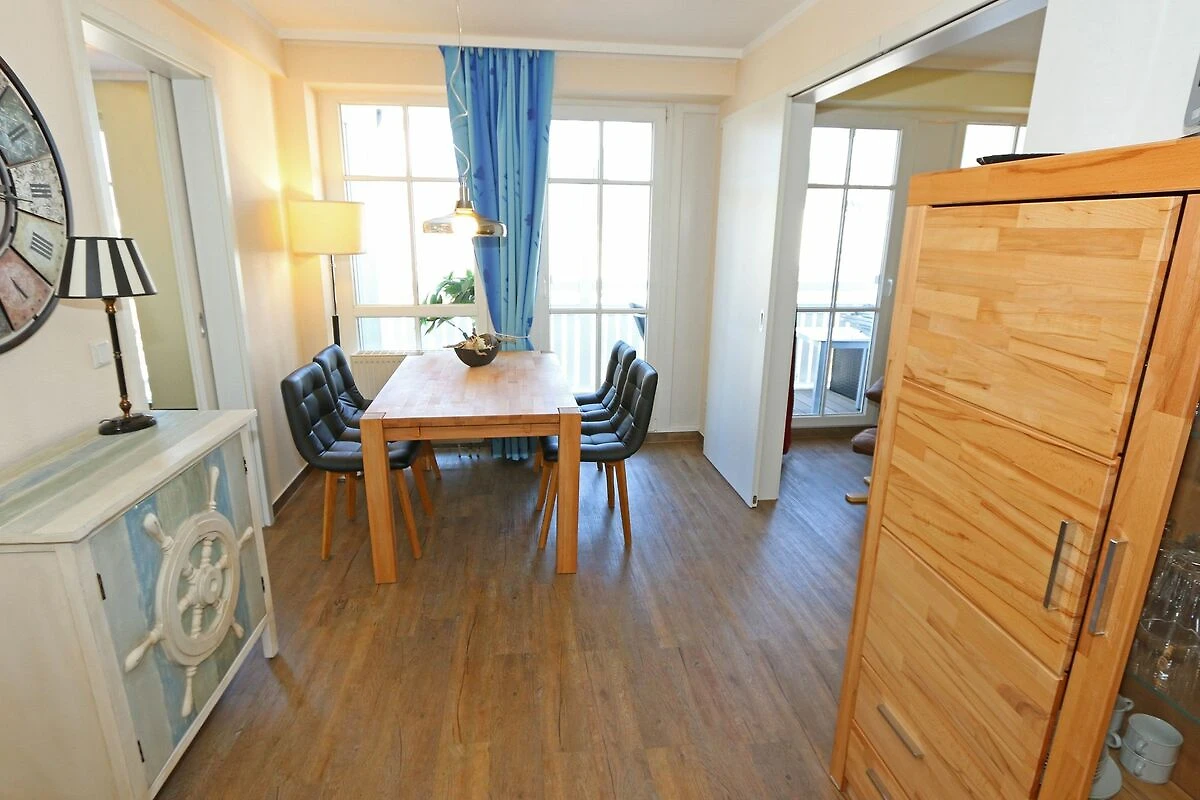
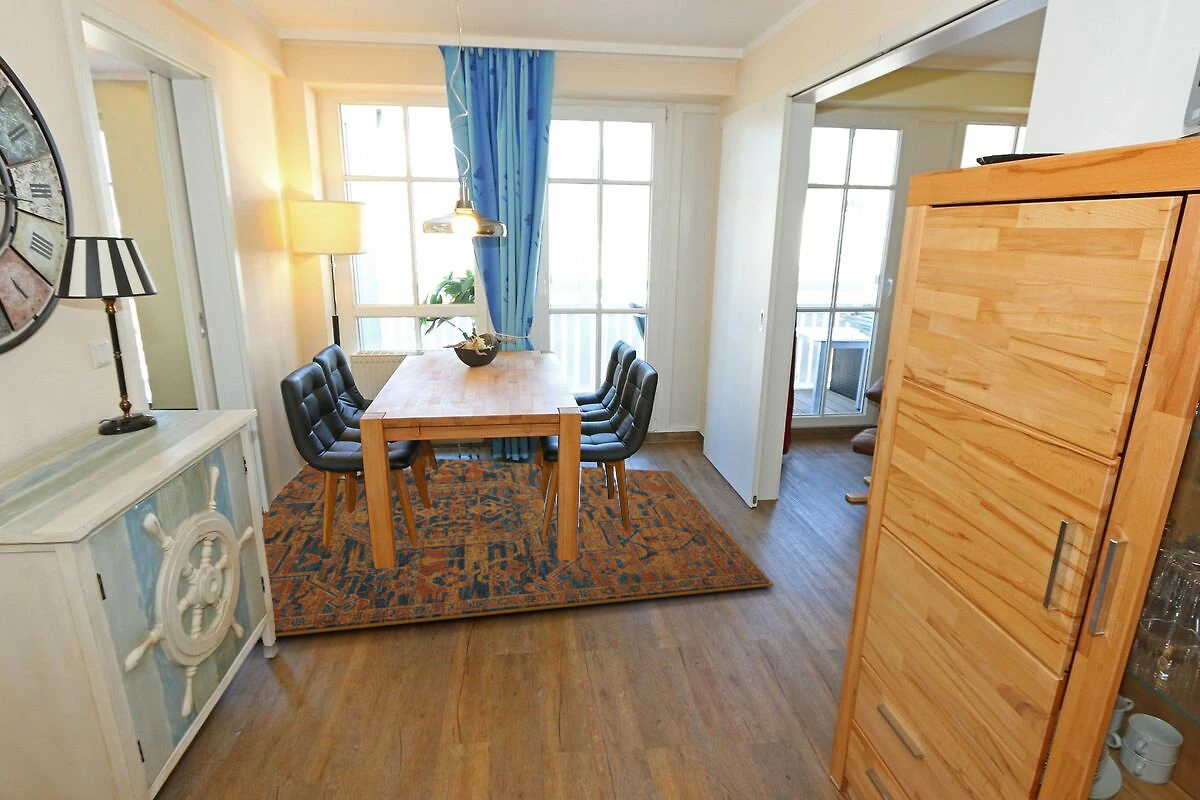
+ rug [259,458,774,639]
